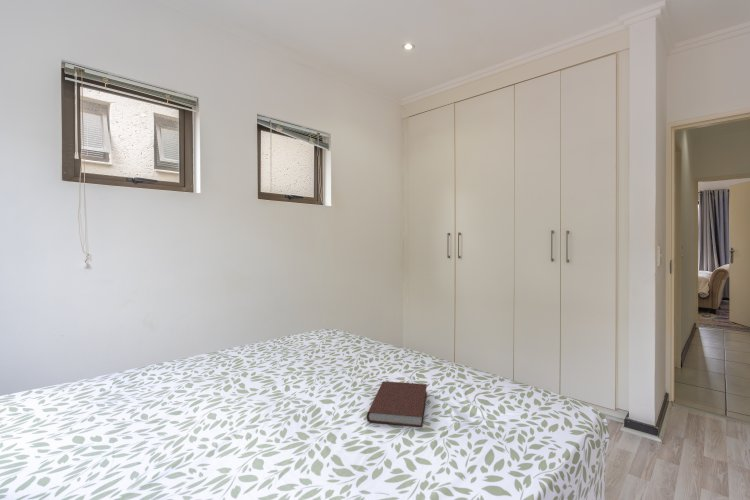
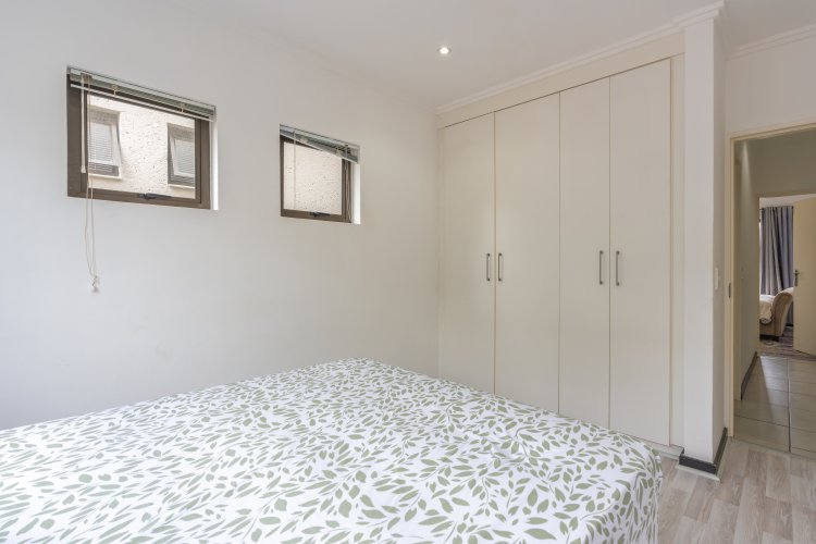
- book [366,380,428,428]
